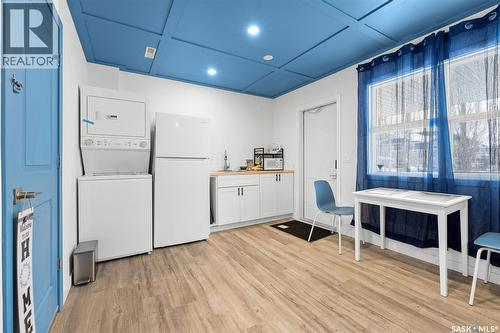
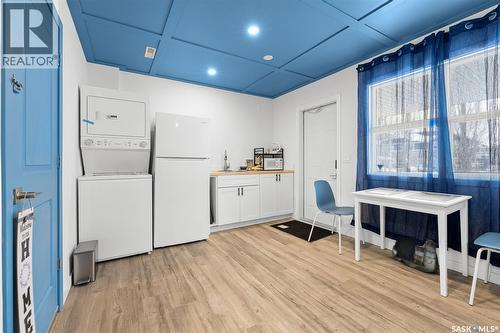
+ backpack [391,235,449,273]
